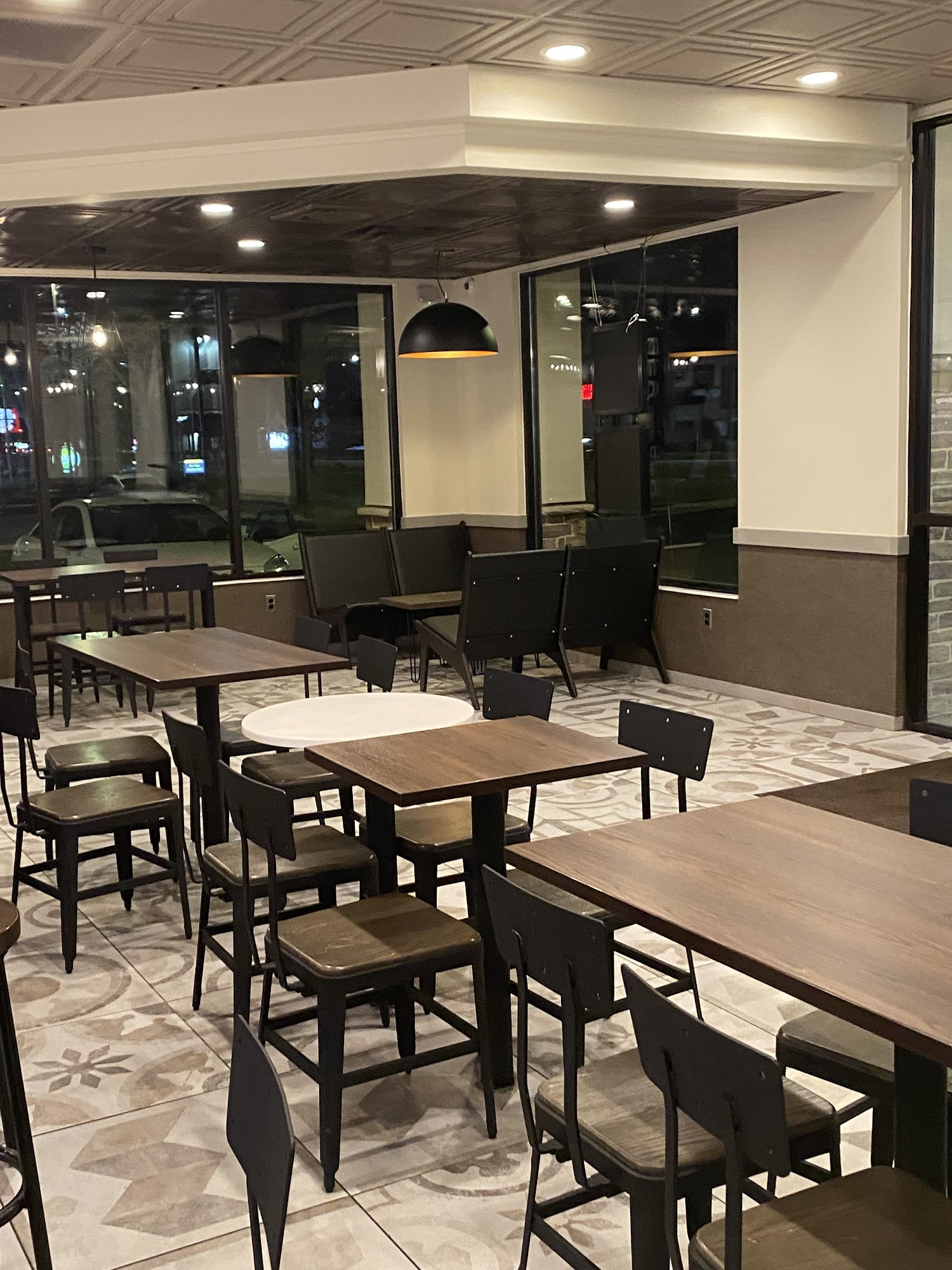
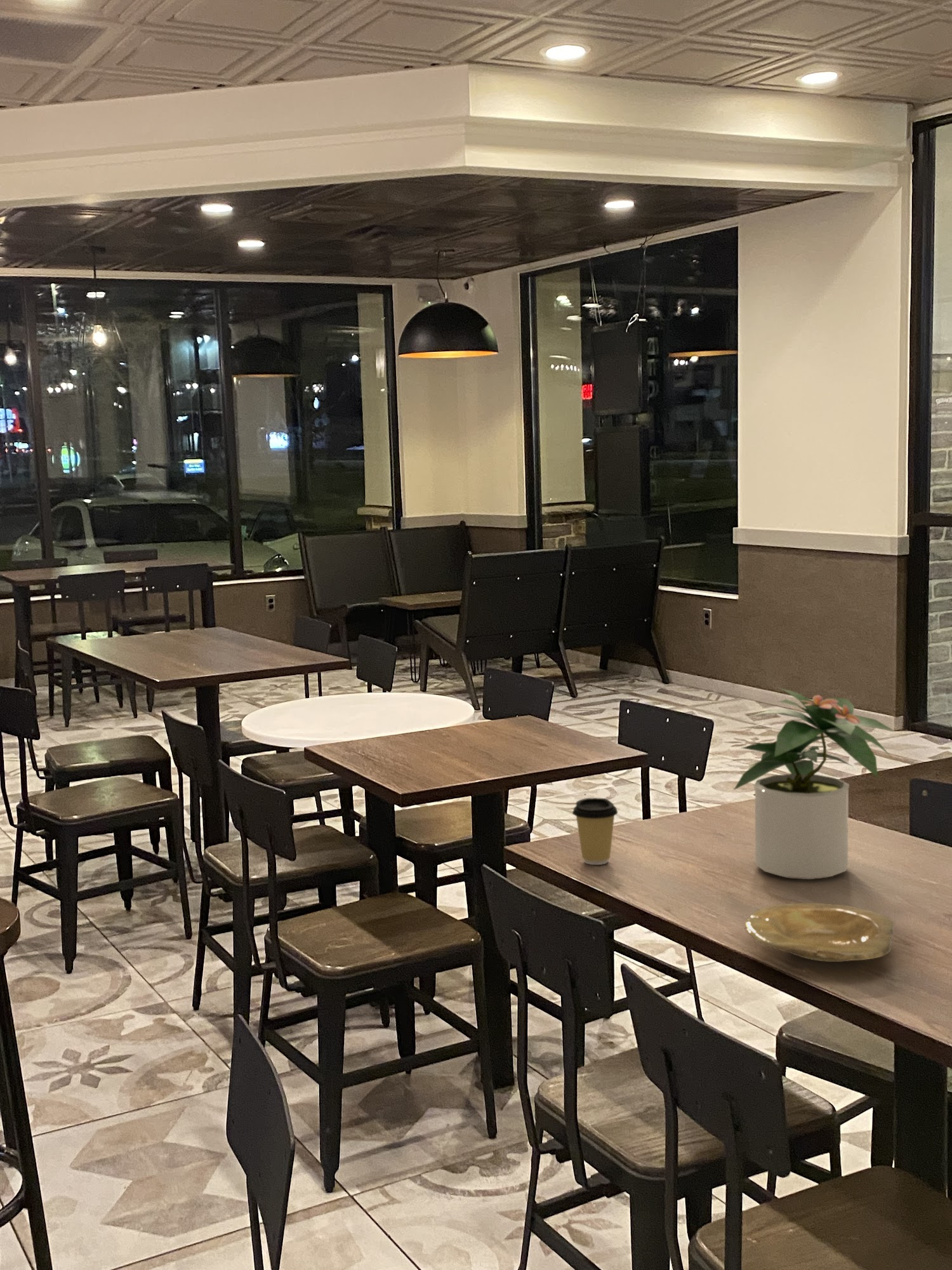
+ plate [744,902,895,963]
+ coffee cup [572,797,618,866]
+ potted plant [733,686,895,880]
